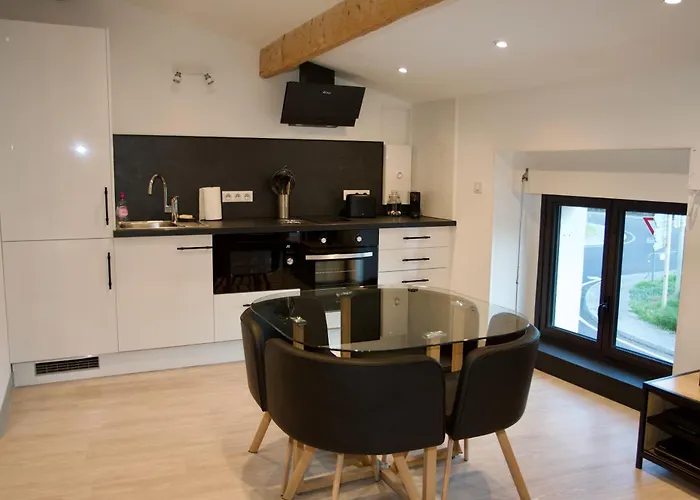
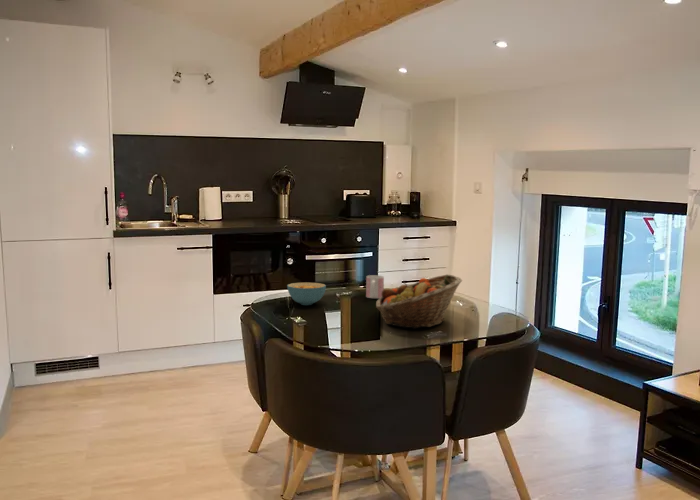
+ fruit basket [375,273,463,330]
+ cereal bowl [286,282,327,306]
+ mug [365,274,385,299]
